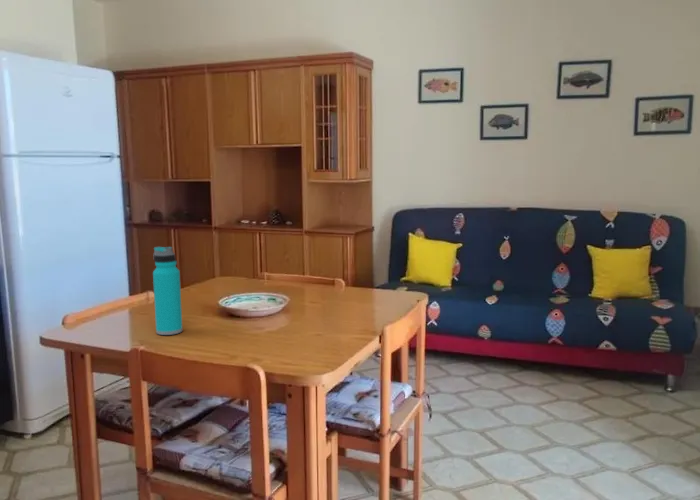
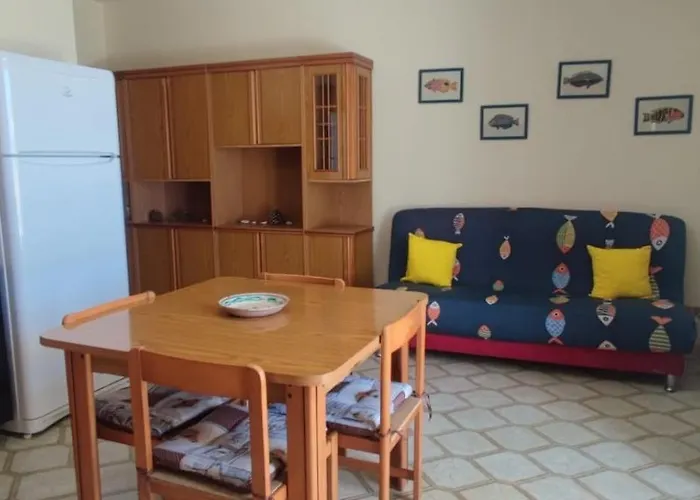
- water bottle [152,246,184,336]
